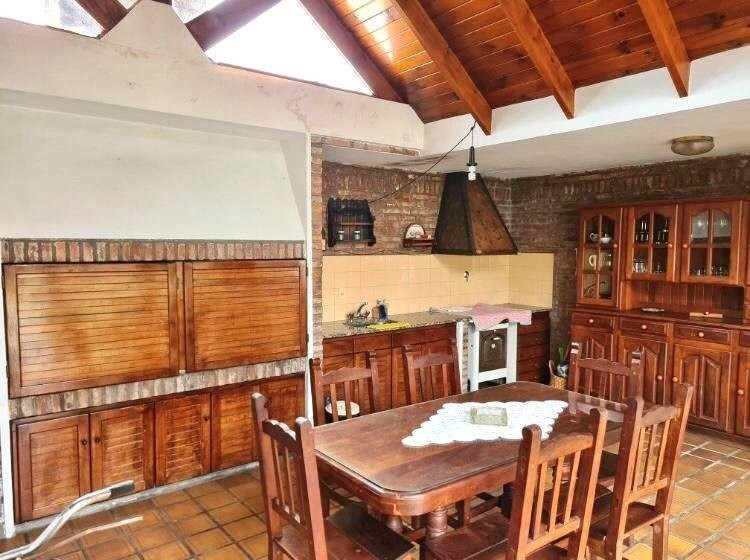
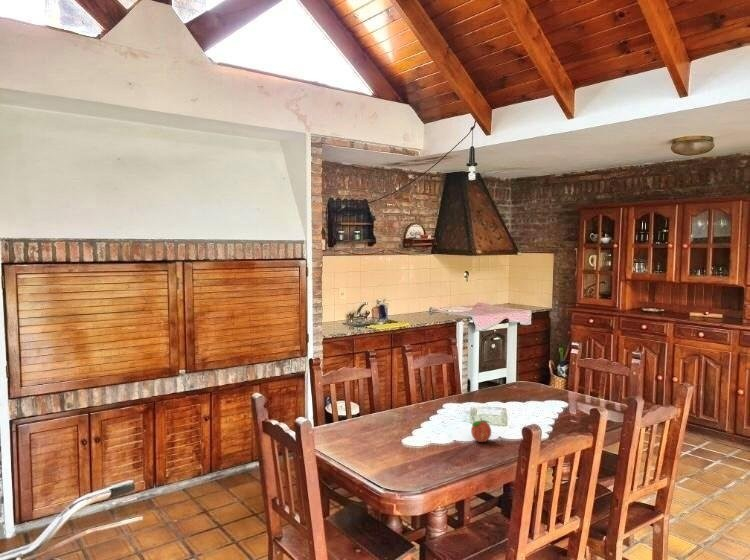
+ fruit [470,417,493,443]
